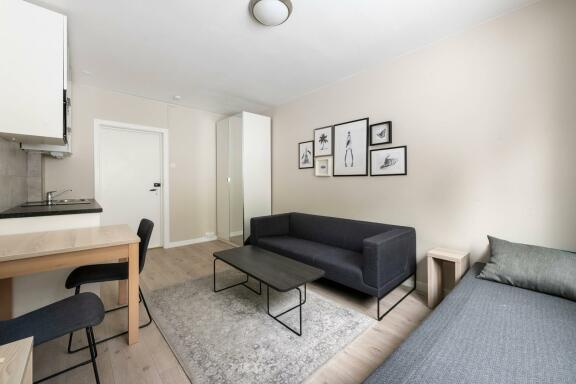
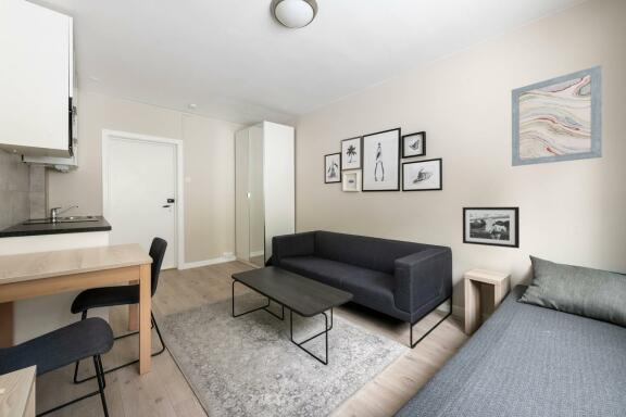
+ picture frame [462,206,521,250]
+ wall art [511,64,603,167]
